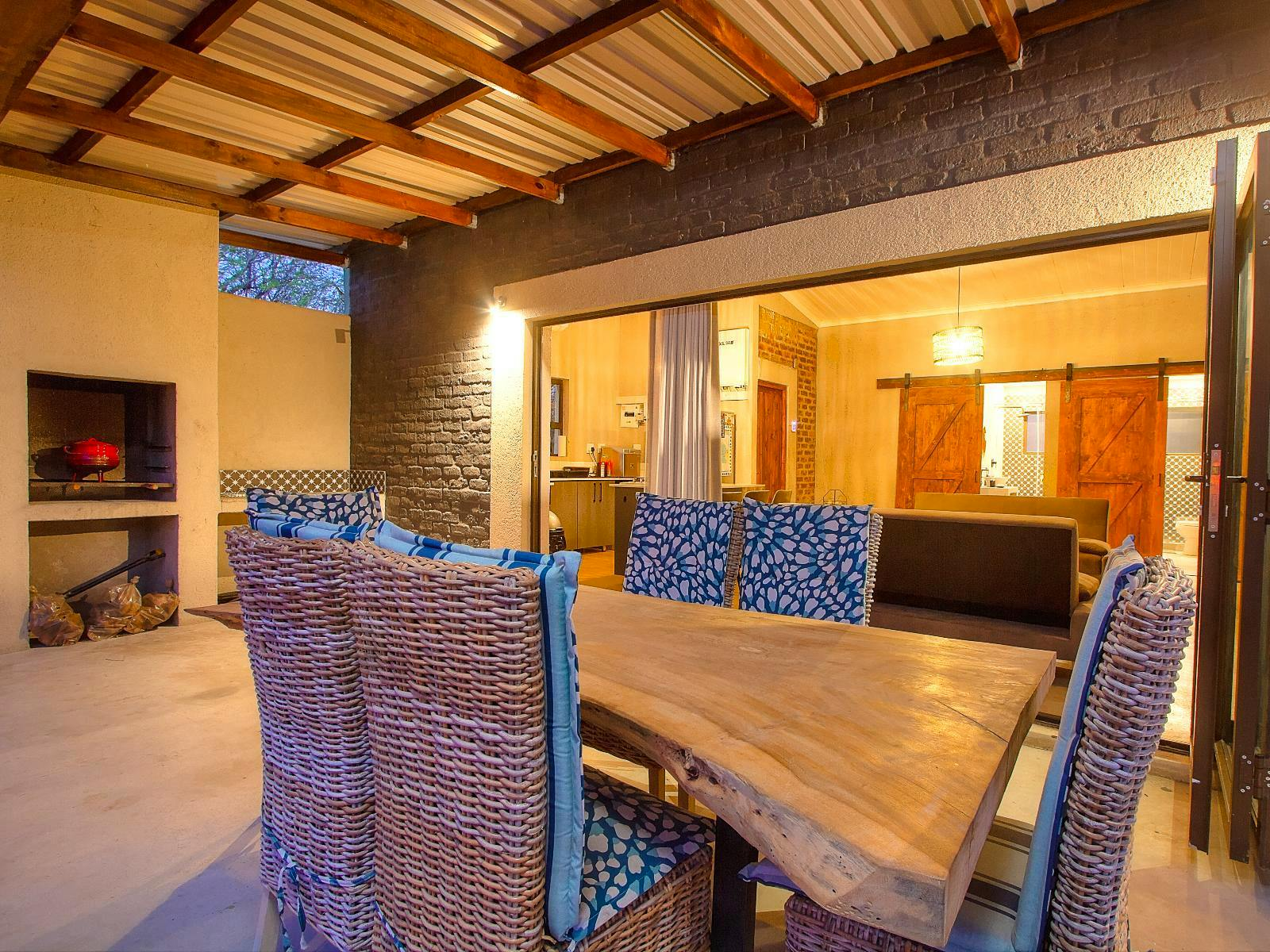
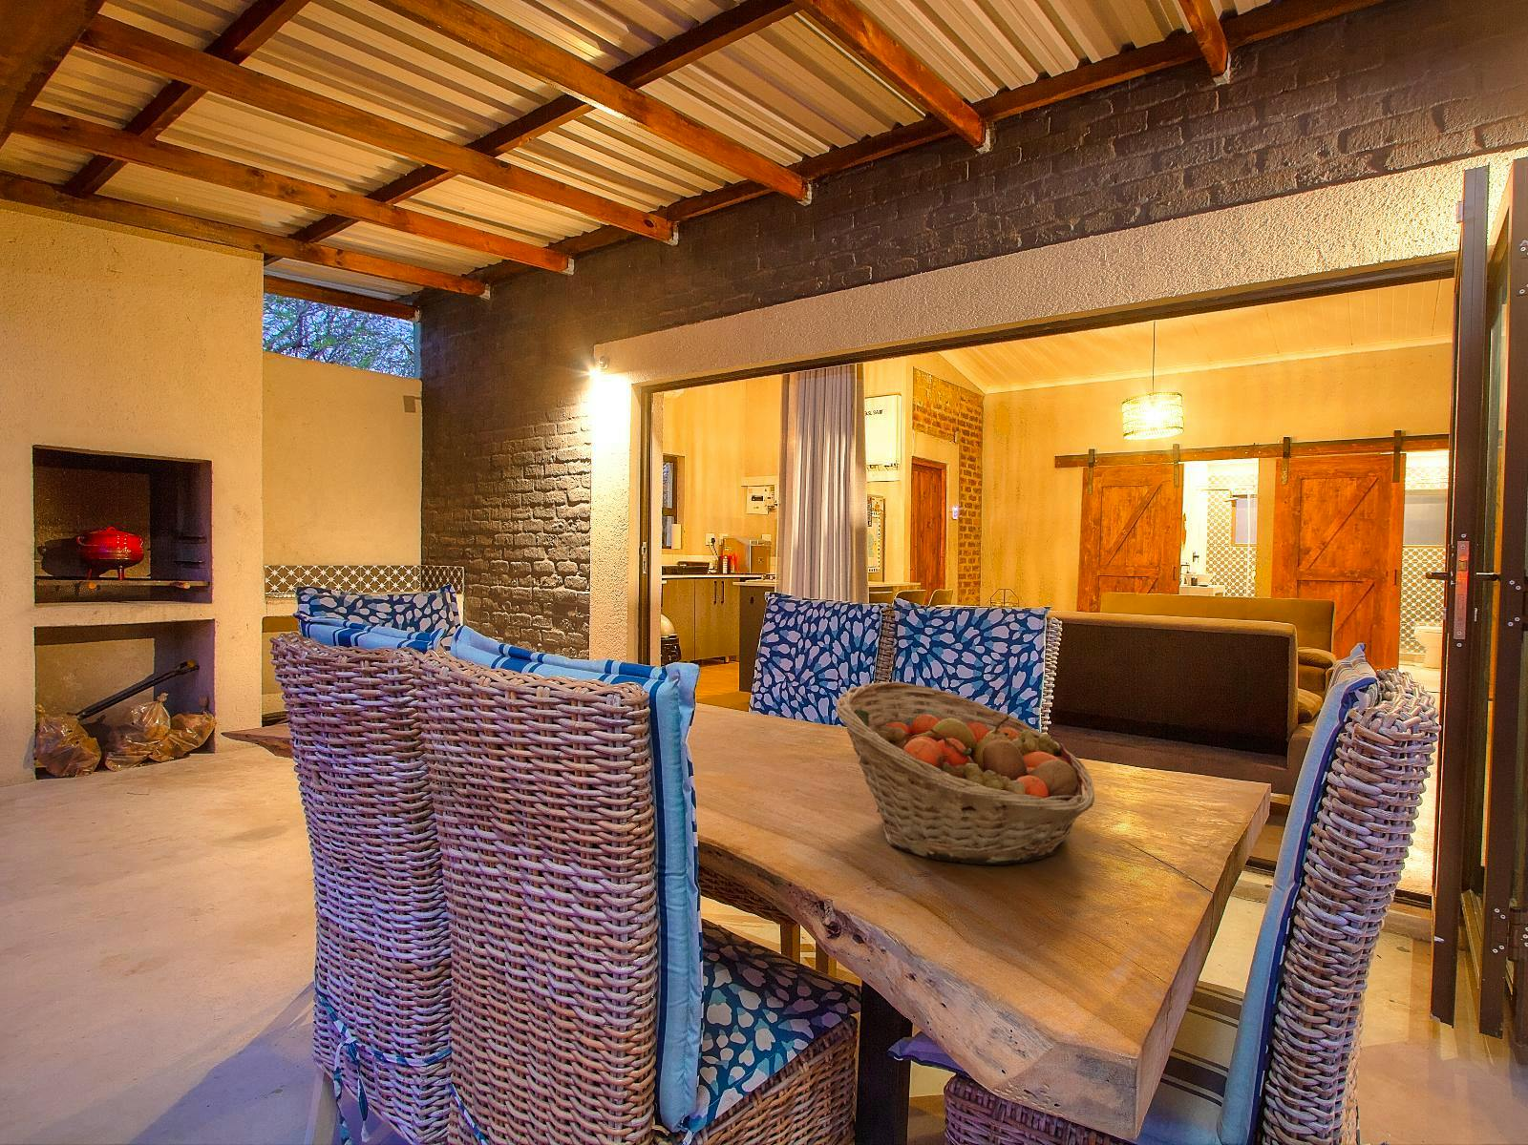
+ fruit basket [835,681,1095,866]
